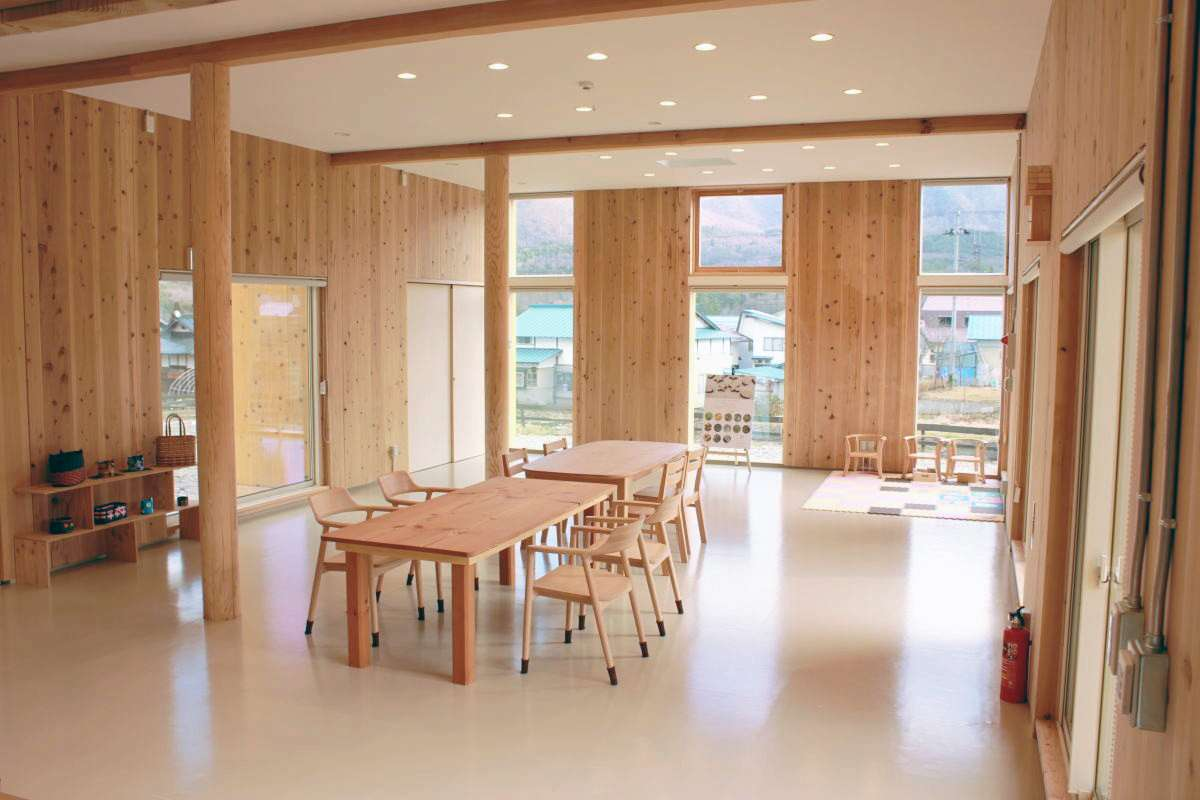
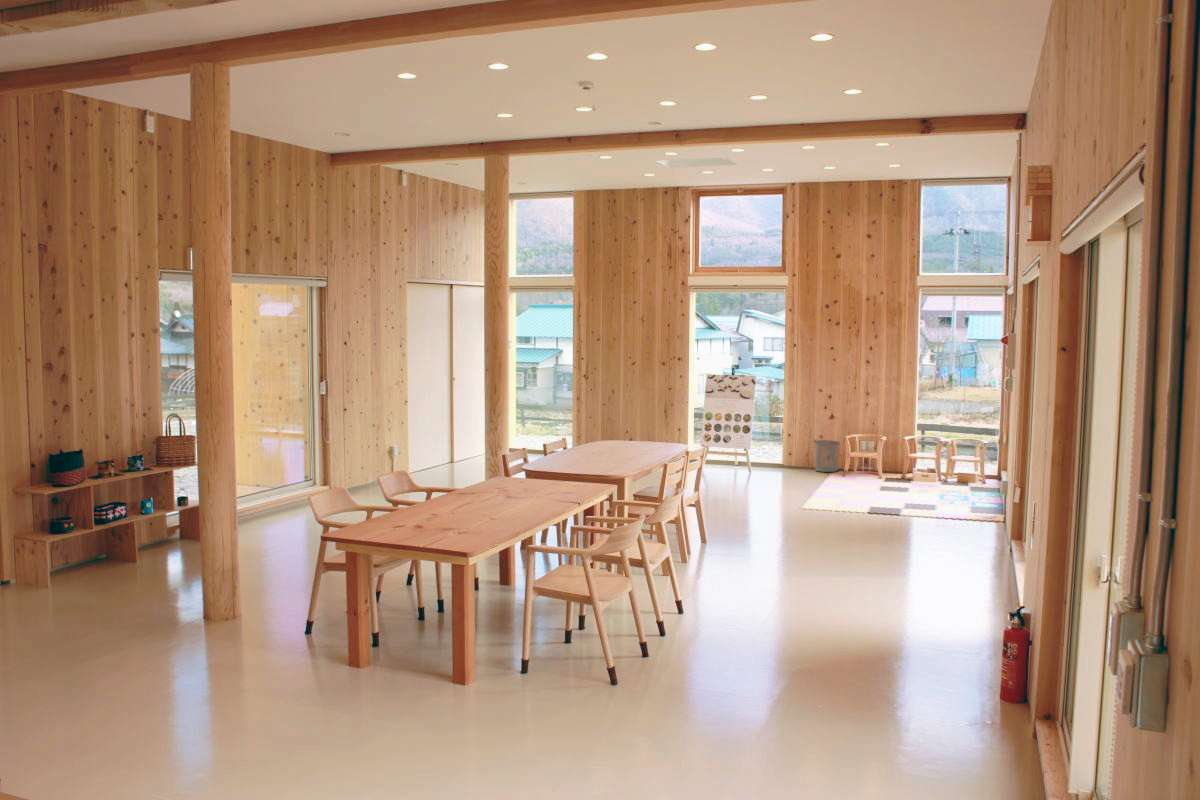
+ waste bin [813,439,841,473]
